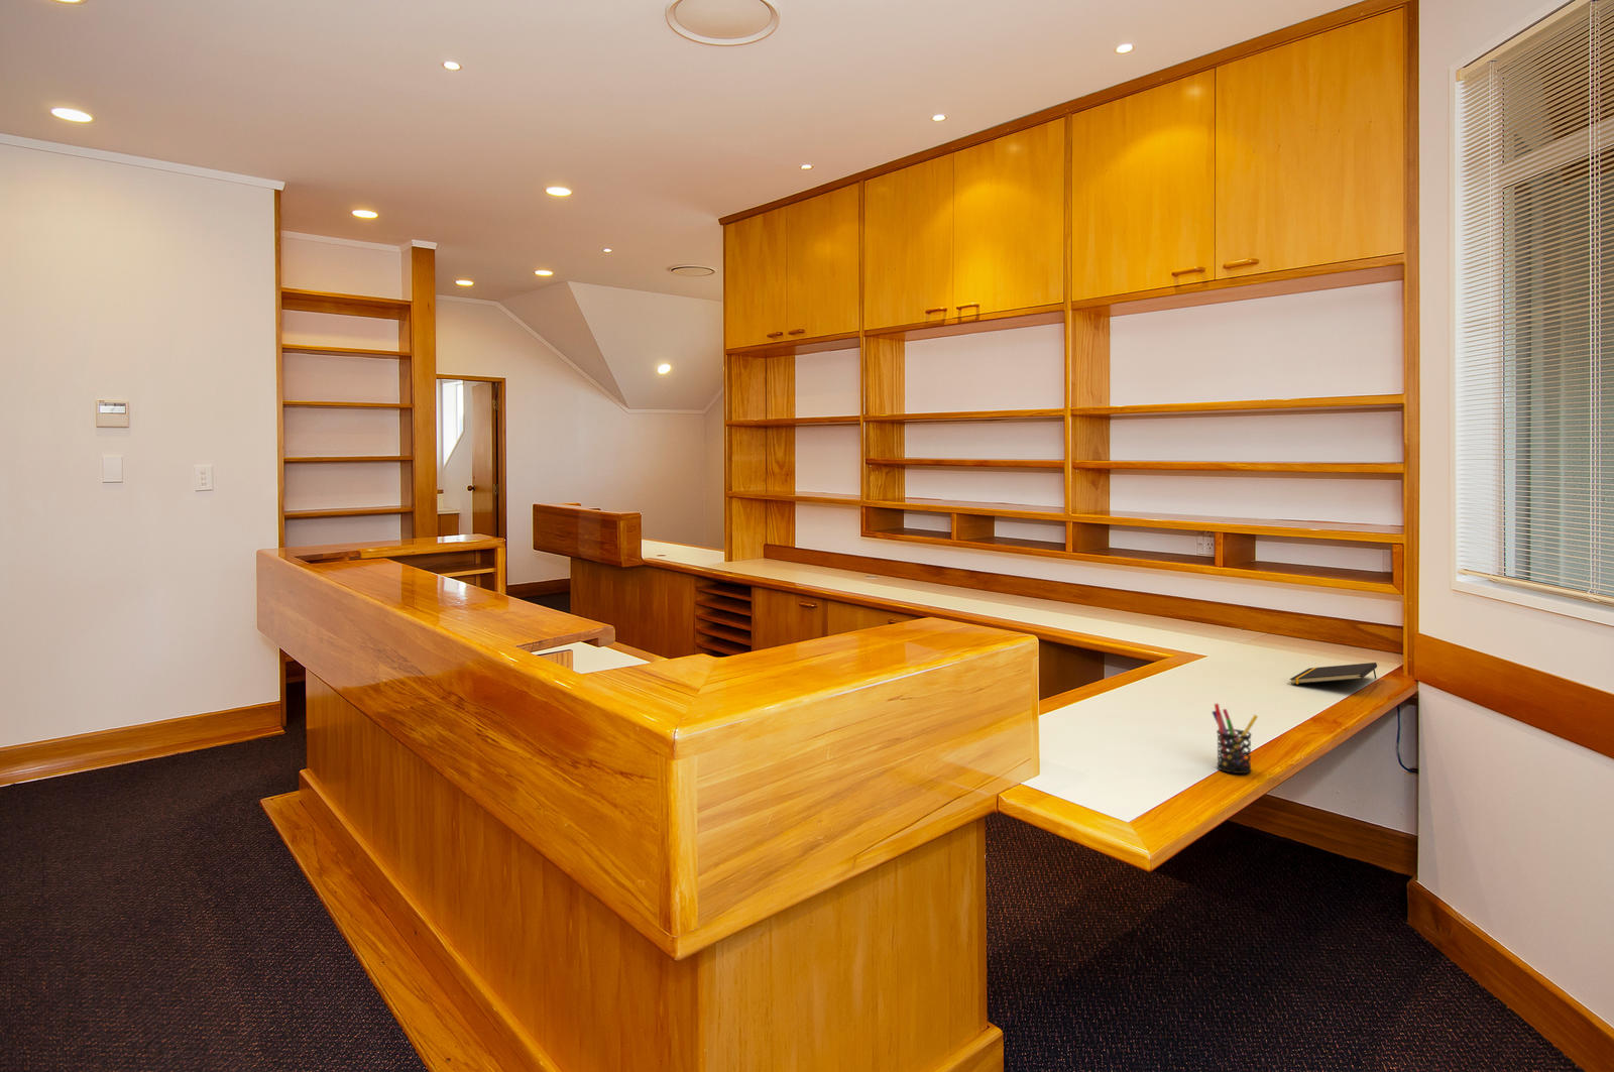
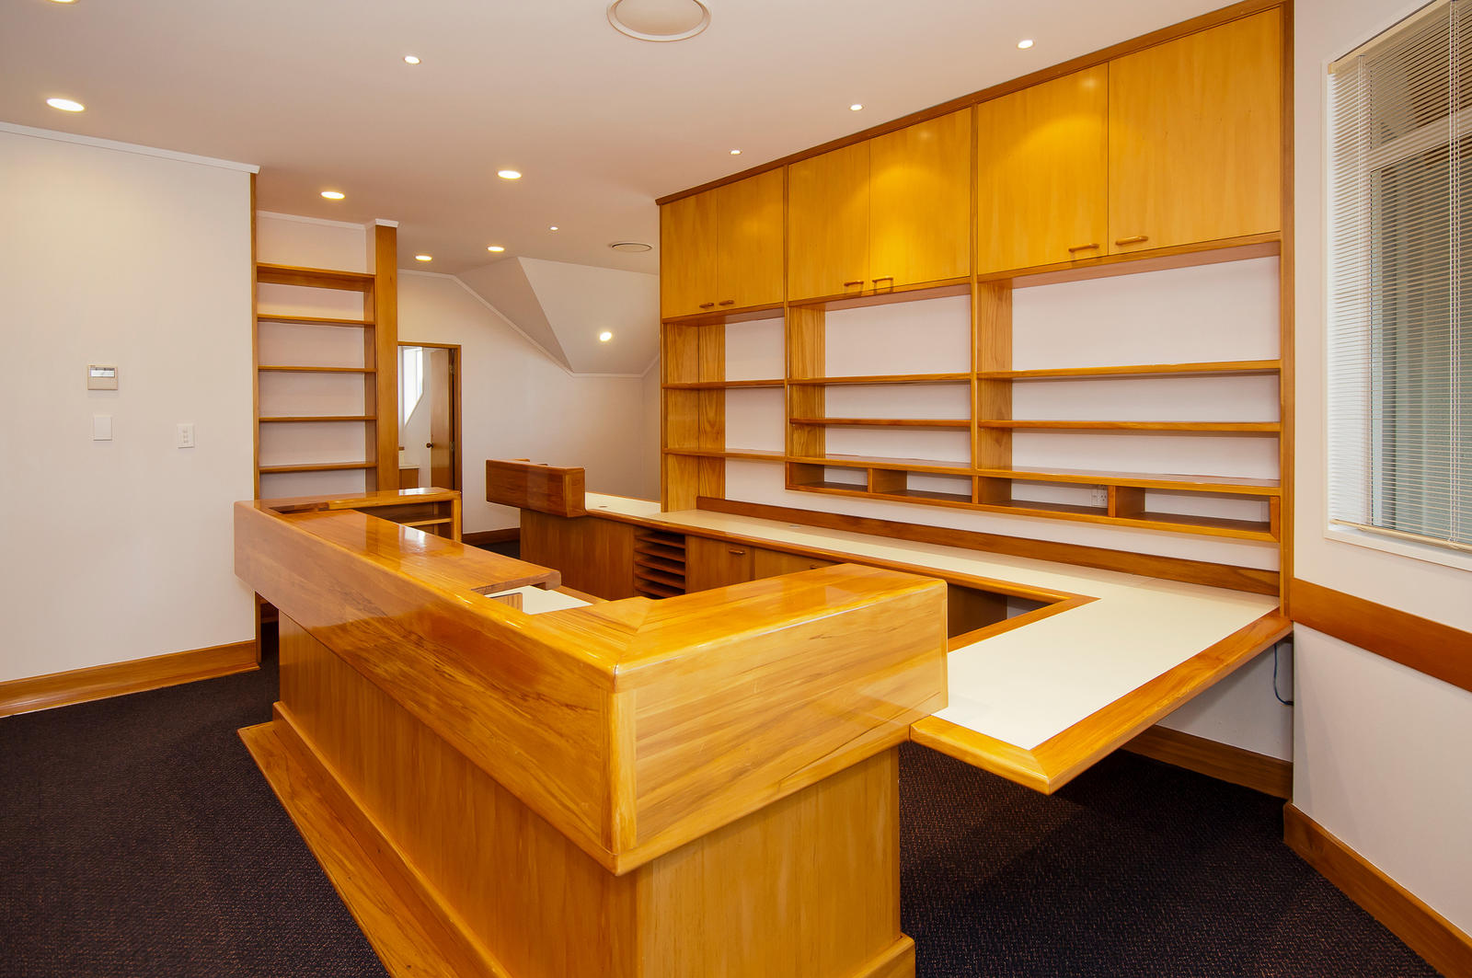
- notepad [1290,662,1378,684]
- pen holder [1211,702,1259,774]
